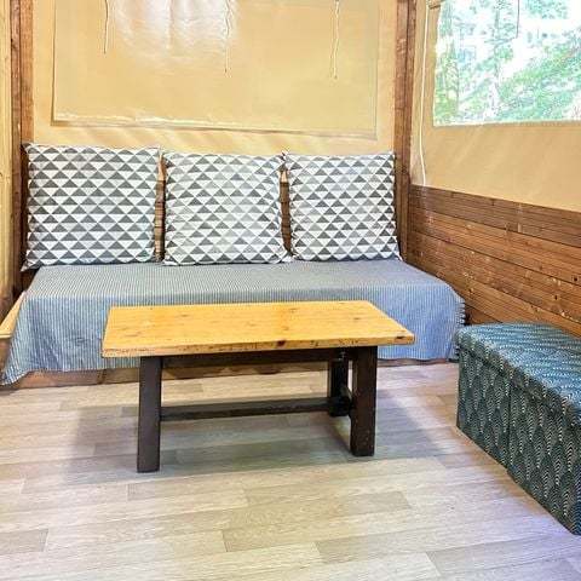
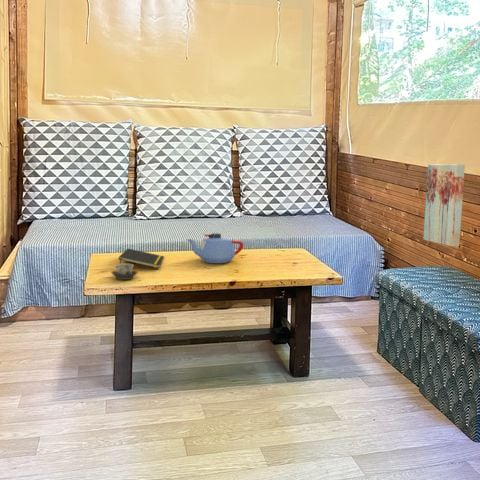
+ teapot [185,232,244,264]
+ wall art [422,163,466,248]
+ cup [110,263,139,281]
+ notepad [118,248,165,269]
